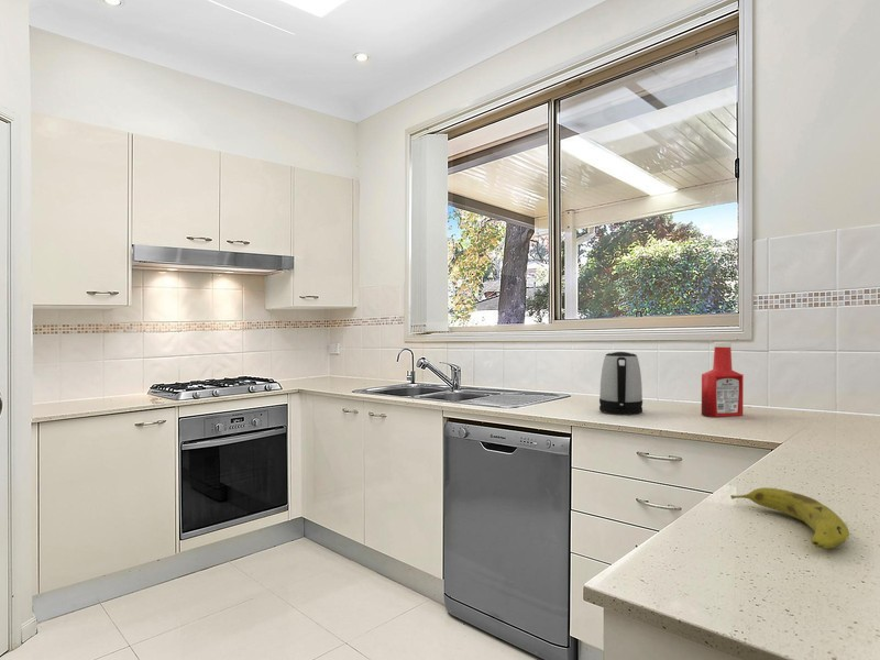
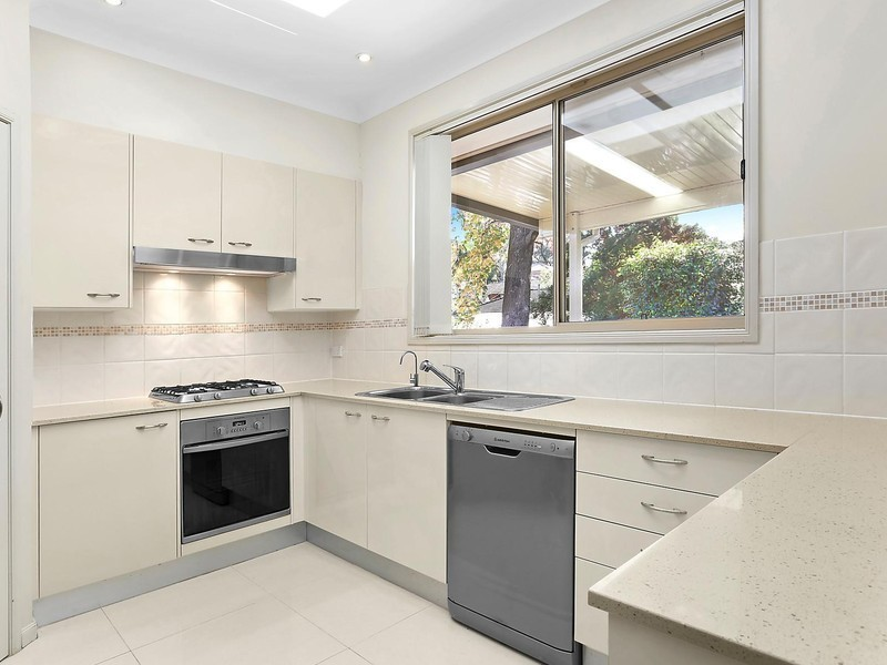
- soap bottle [701,341,745,418]
- fruit [729,486,850,550]
- kettle [598,351,644,415]
